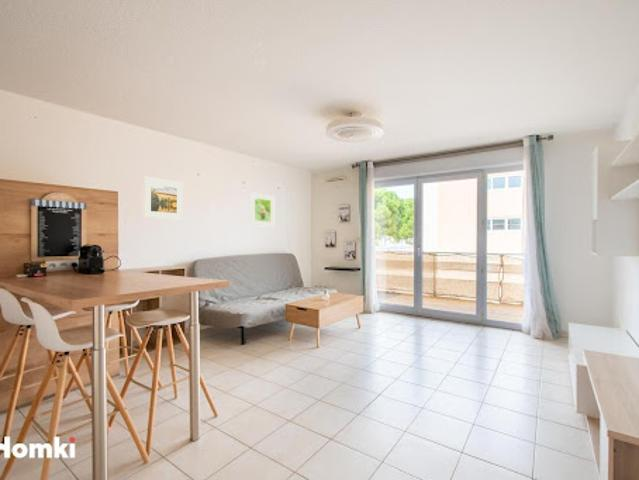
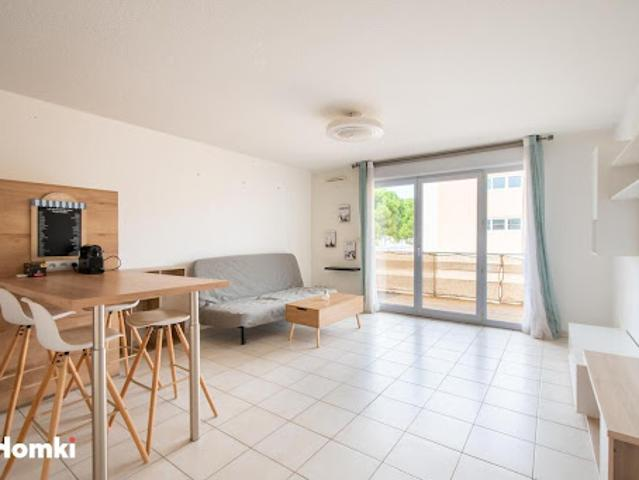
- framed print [143,176,184,221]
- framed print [249,191,276,228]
